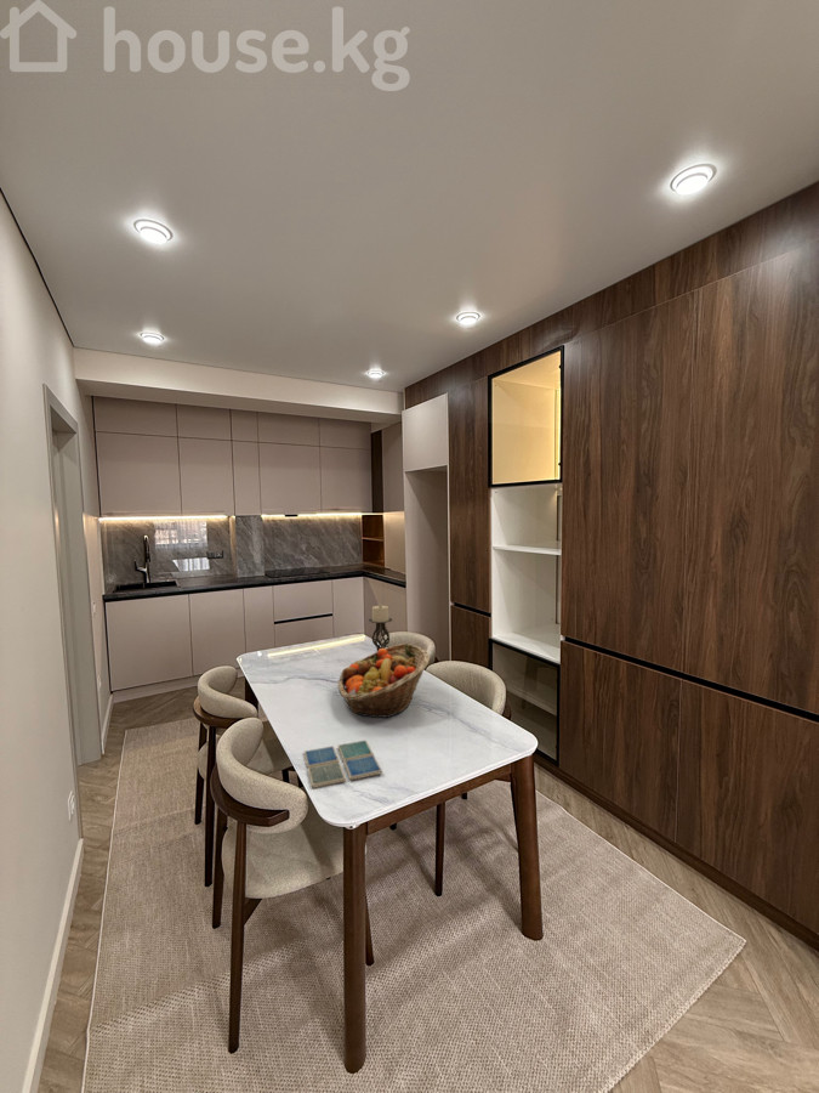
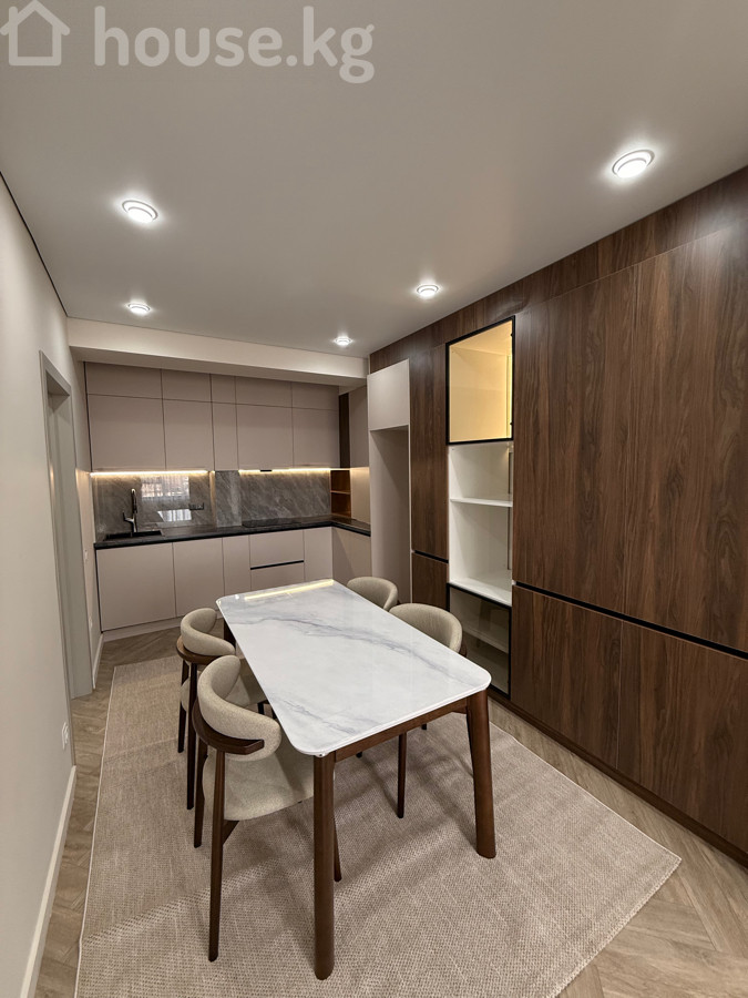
- drink coaster [302,738,383,789]
- fruit basket [337,642,431,719]
- candle holder [368,604,393,652]
